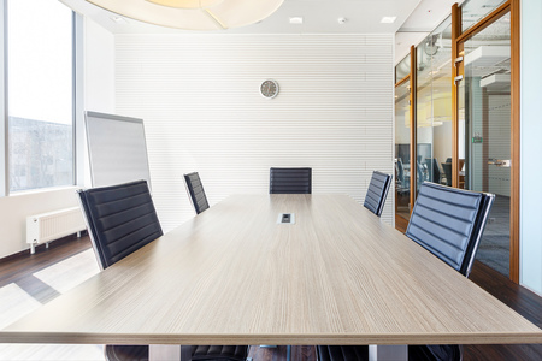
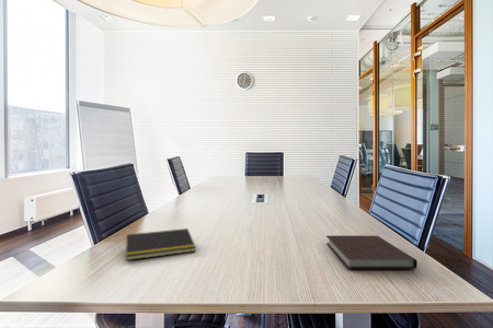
+ notebook [325,235,419,270]
+ notepad [125,227,197,261]
